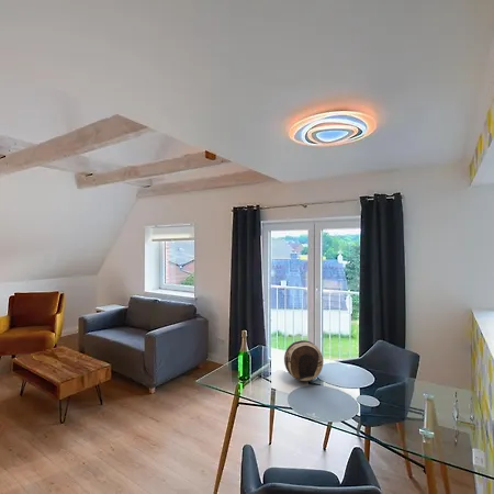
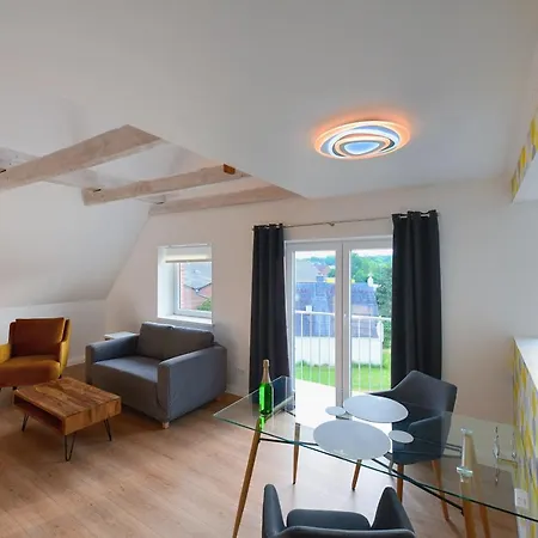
- decorative bowl [283,339,324,382]
